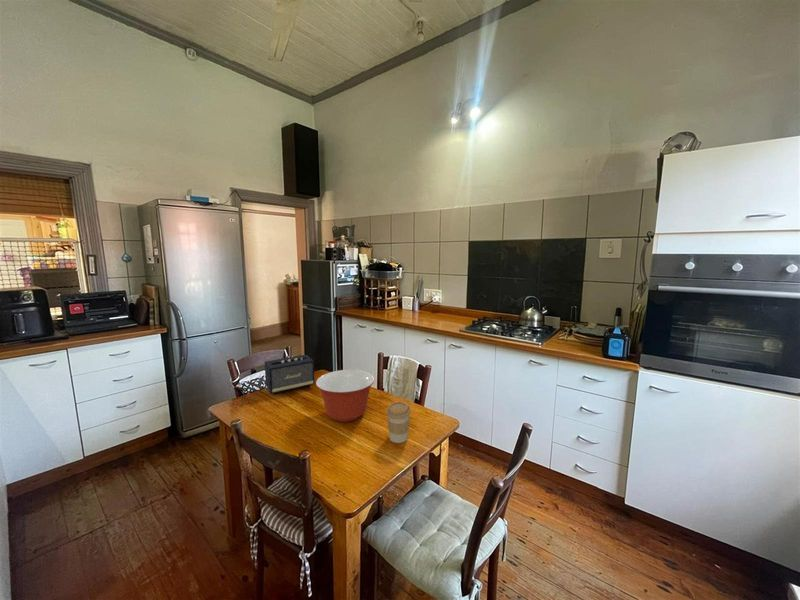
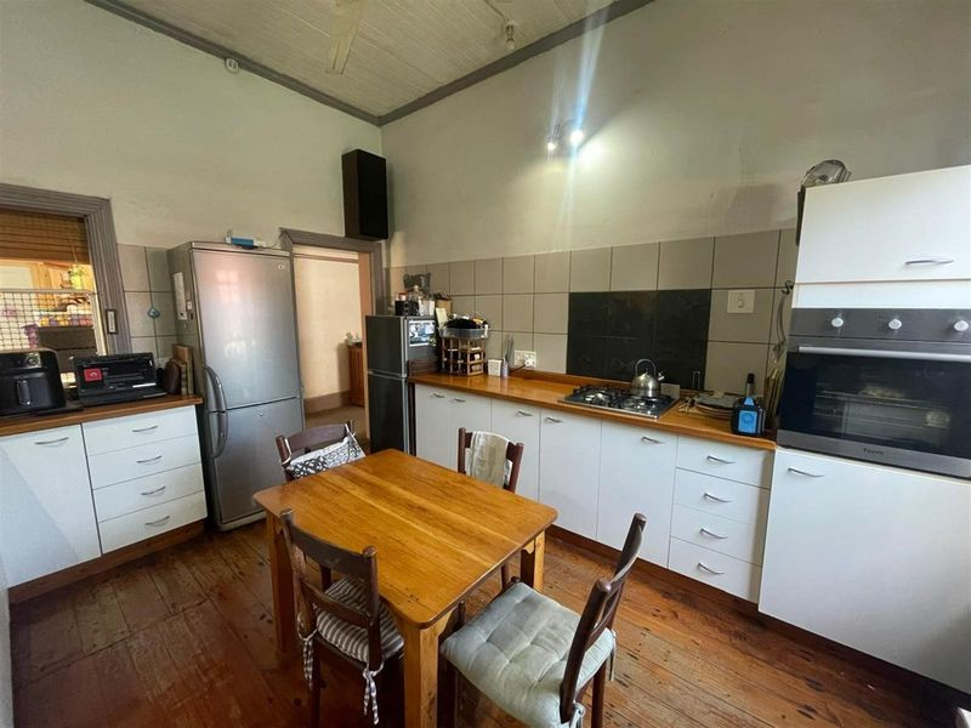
- coffee cup [385,401,412,444]
- speaker [263,354,316,395]
- mixing bowl [315,369,376,423]
